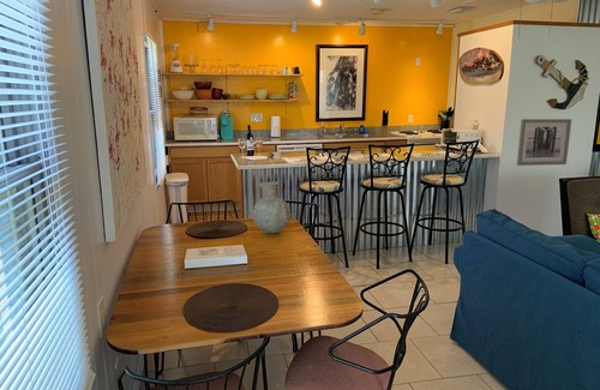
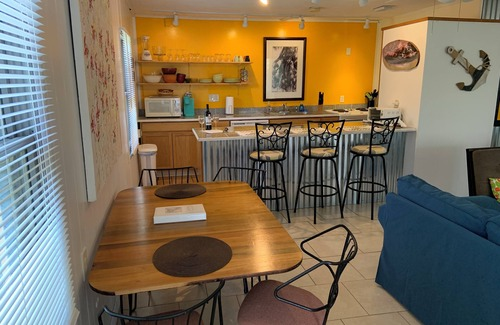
- wall art [516,118,572,167]
- vase [252,180,292,234]
